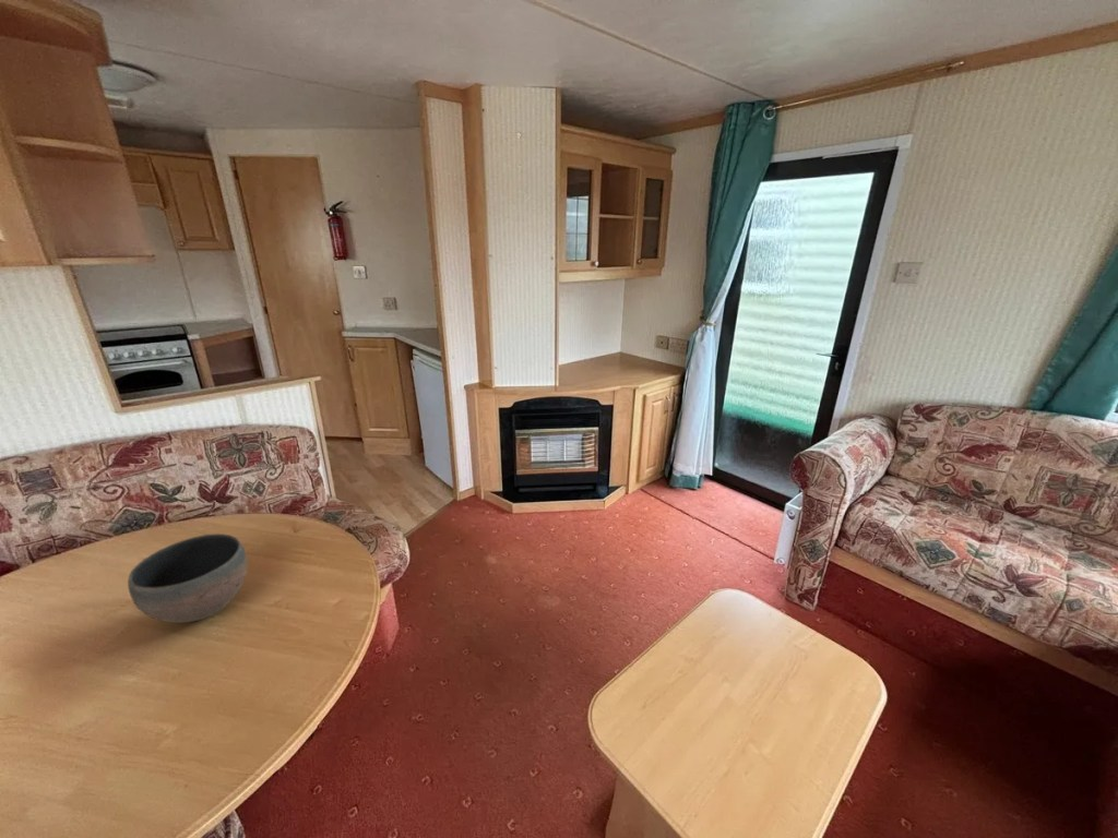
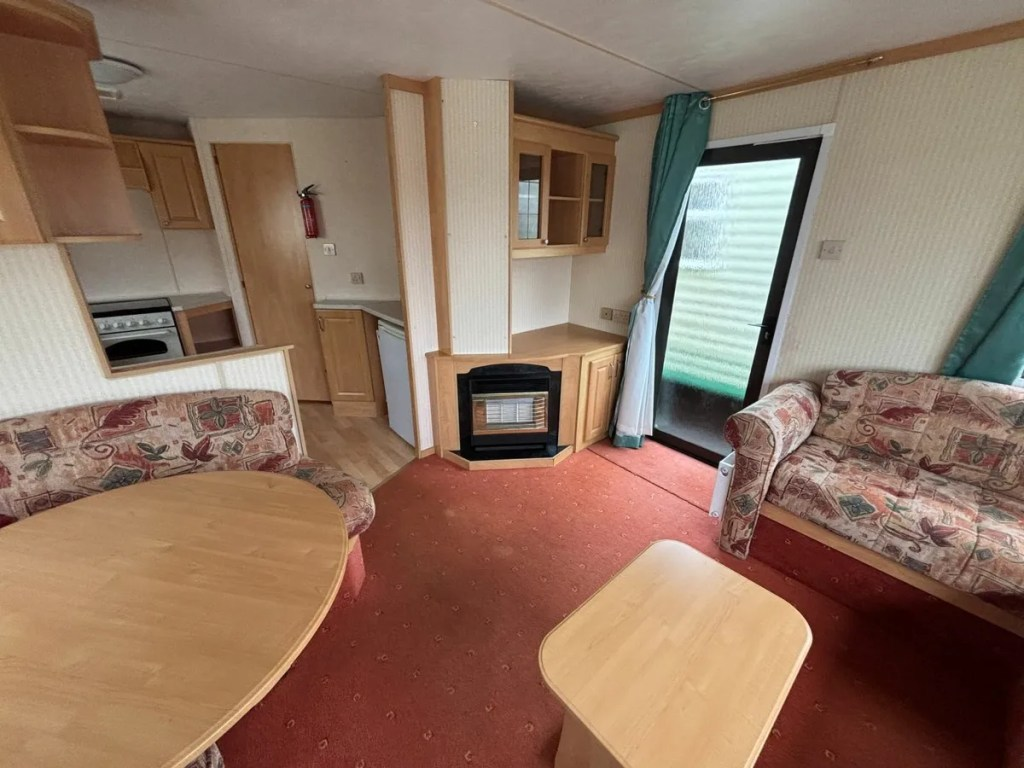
- bowl [127,532,248,624]
